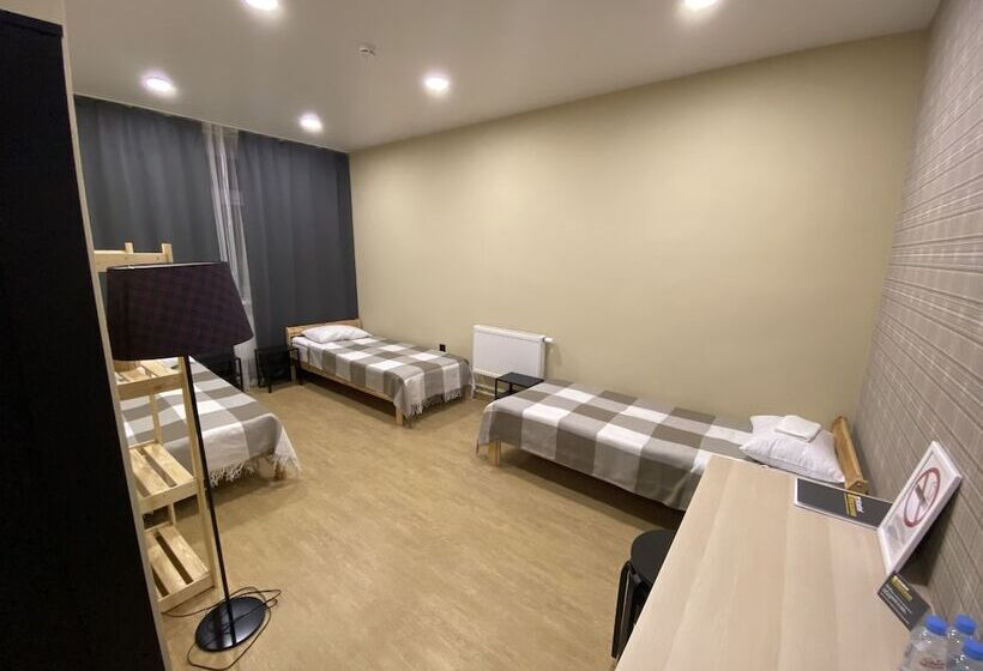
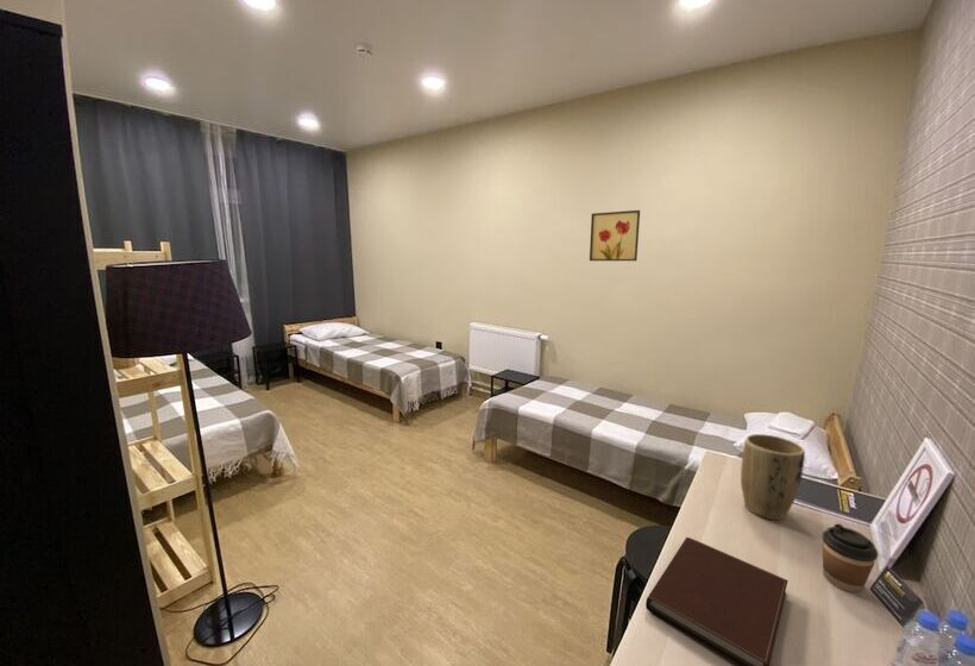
+ plant pot [740,433,806,521]
+ coffee cup [822,522,879,593]
+ notebook [644,536,790,666]
+ wall art [589,209,641,262]
